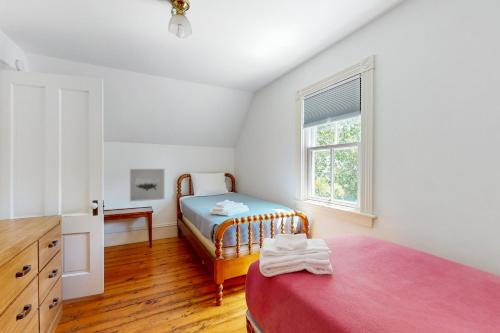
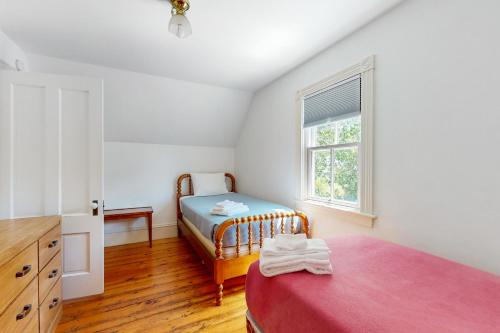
- wall art [129,168,165,202]
